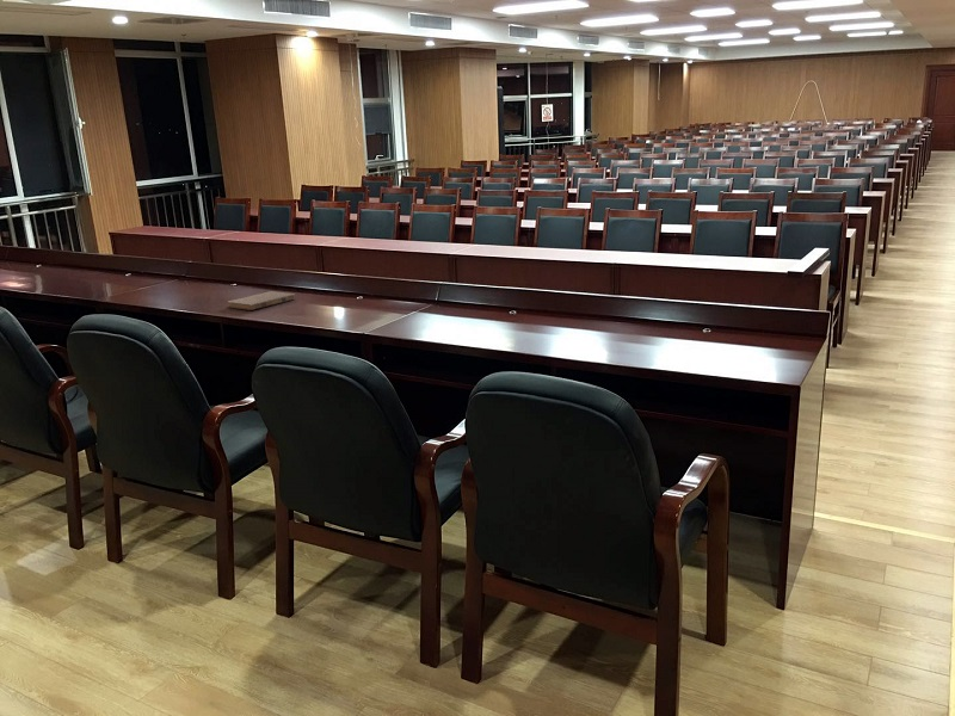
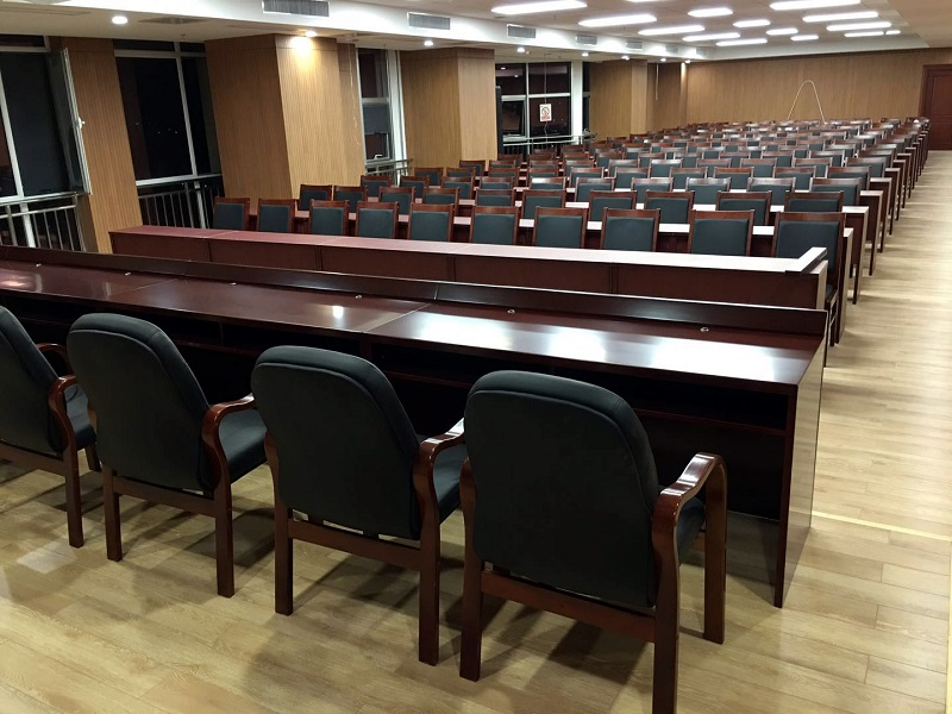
- book [226,290,296,311]
